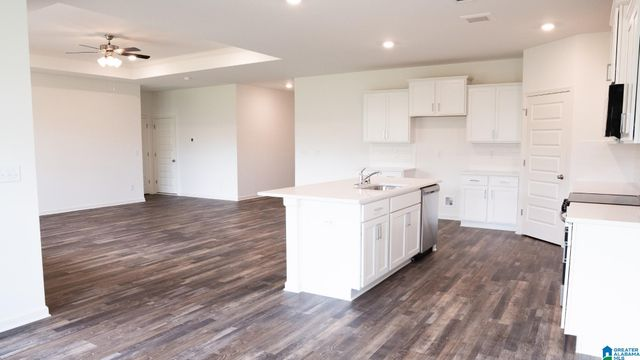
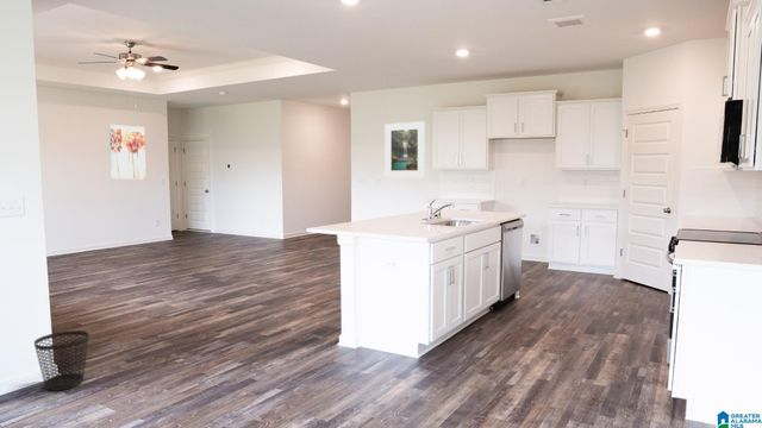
+ wall art [108,124,148,181]
+ wastebasket [33,329,90,392]
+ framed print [385,120,425,178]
